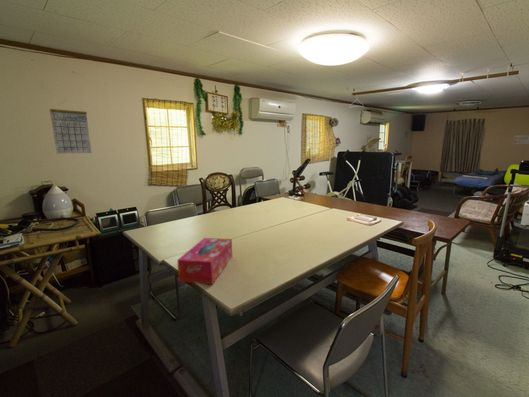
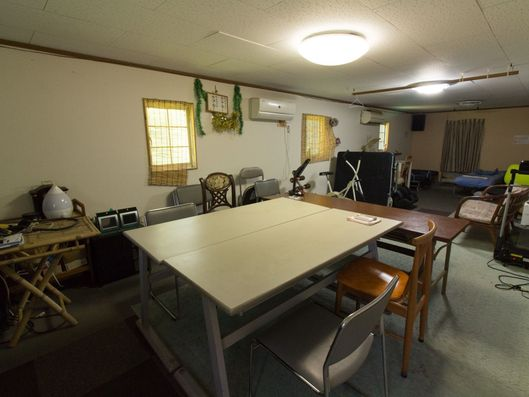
- calendar [49,99,92,154]
- tissue box [176,237,233,285]
